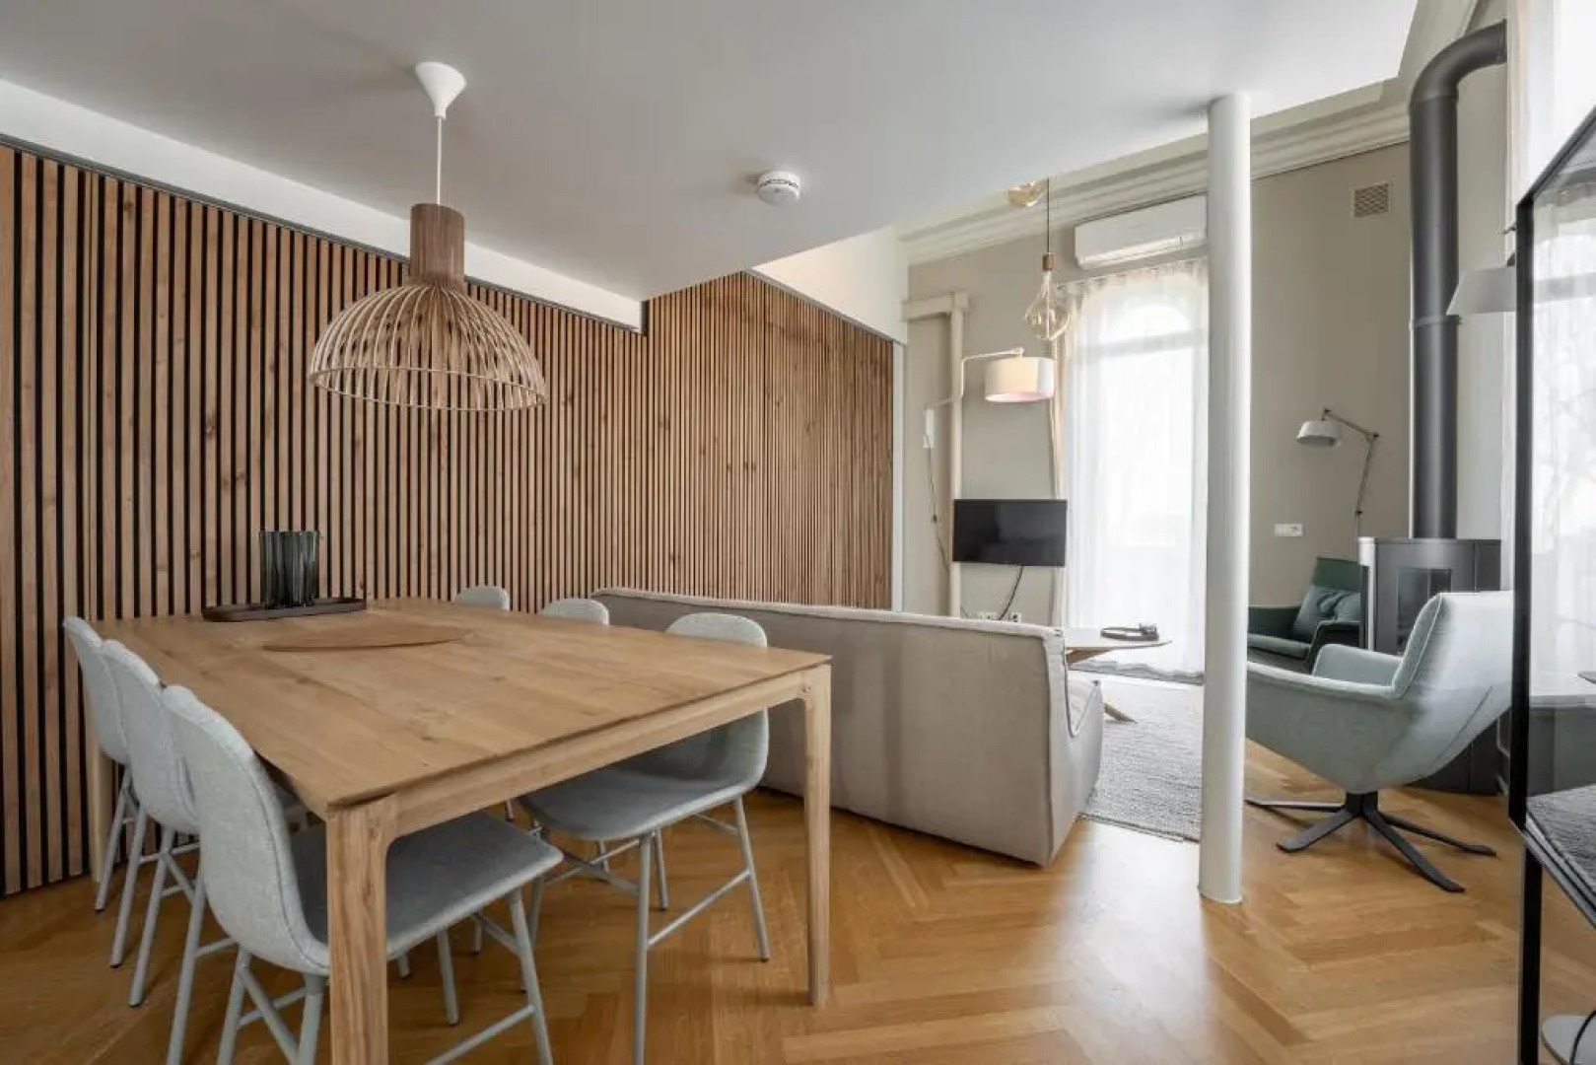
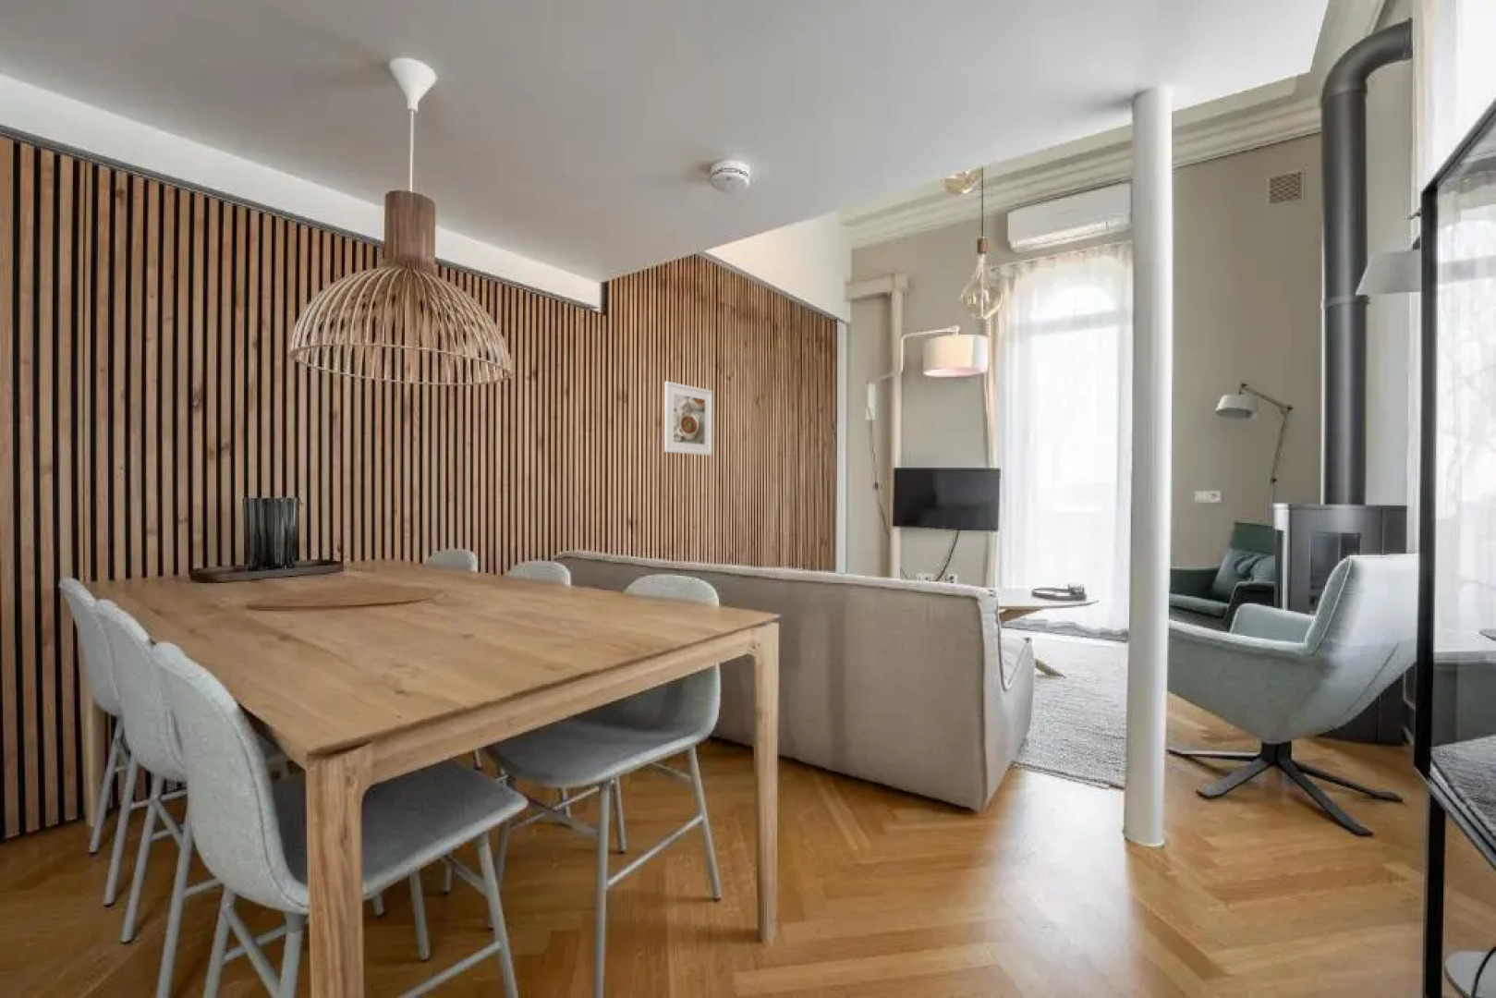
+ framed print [664,381,713,457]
